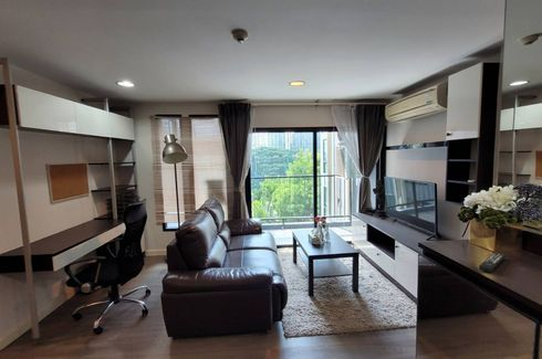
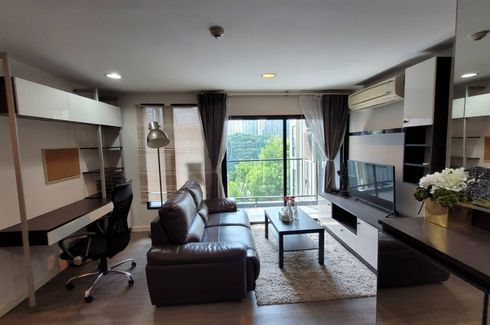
- remote control [478,252,507,274]
